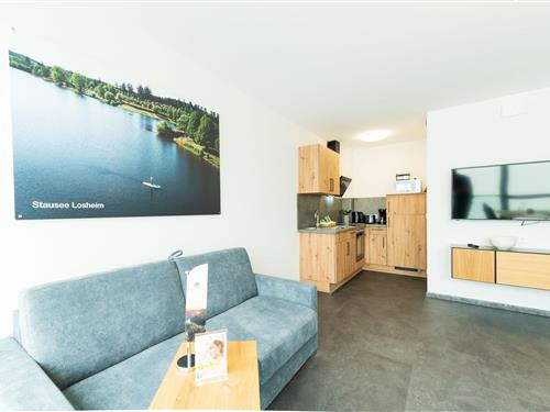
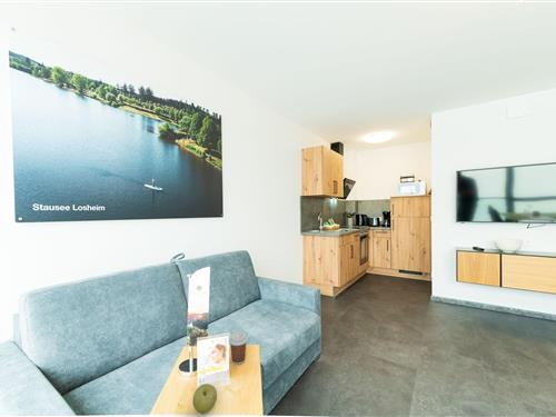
+ apple [191,383,218,414]
+ coffee cup [228,331,249,366]
